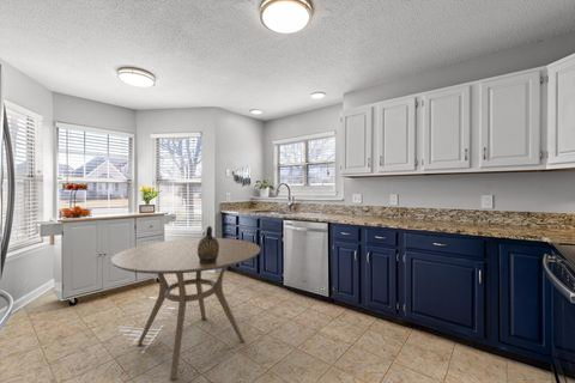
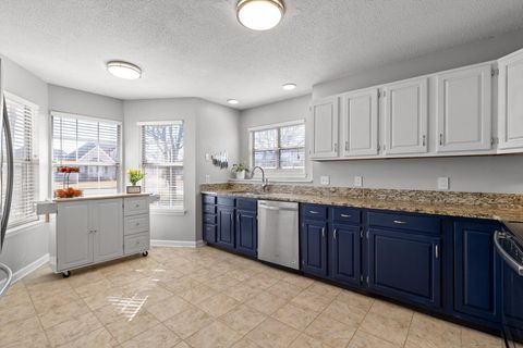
- ceramic jug [198,225,219,265]
- dining table [110,237,261,381]
